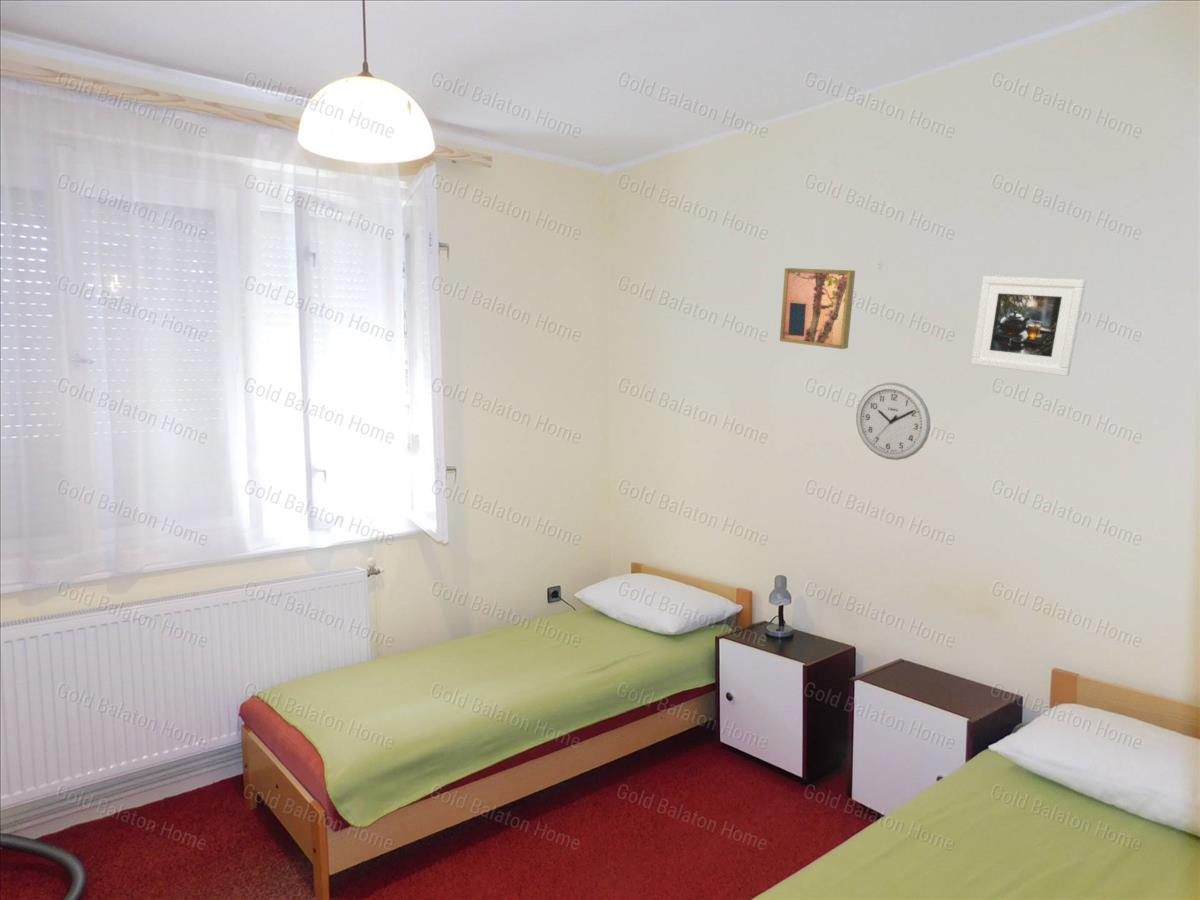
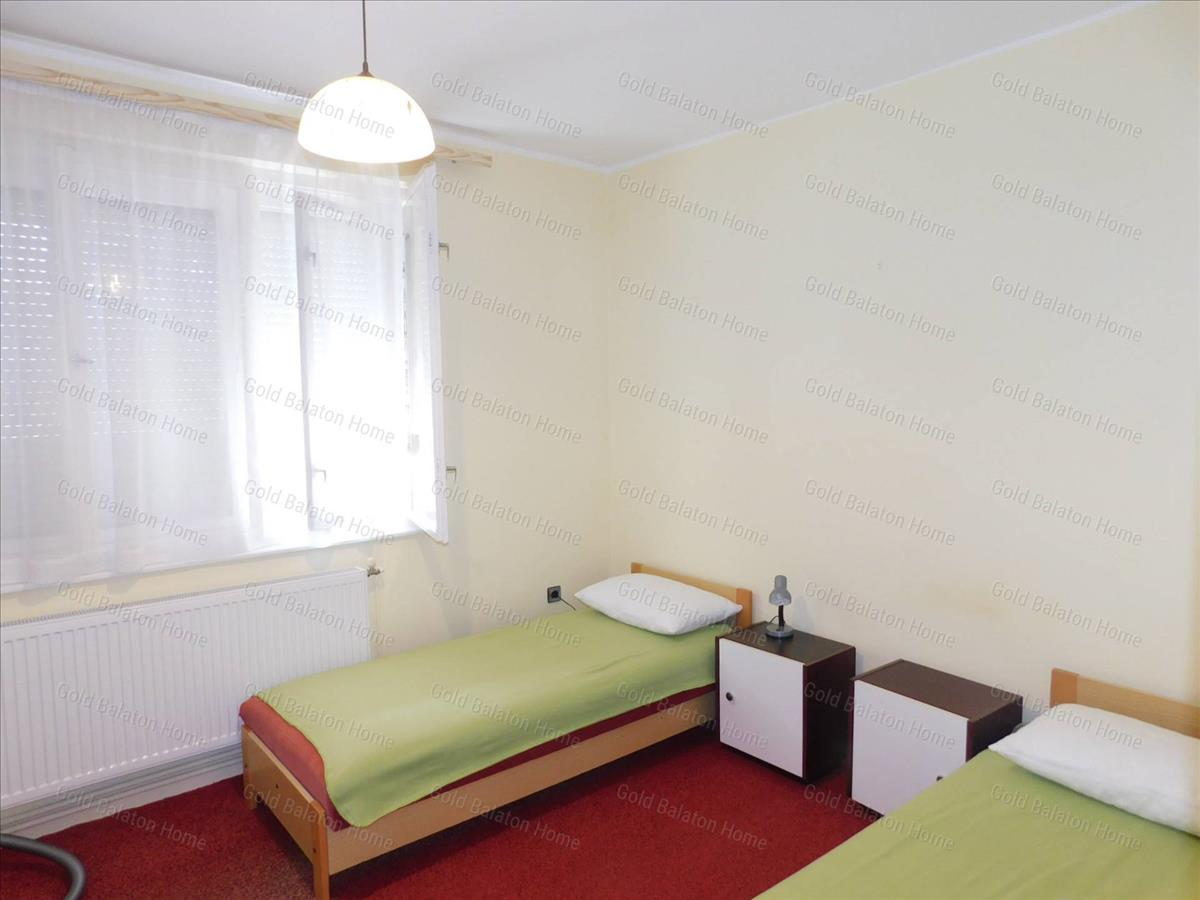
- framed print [970,275,1087,377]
- wall clock [855,382,931,461]
- wall art [779,267,856,350]
